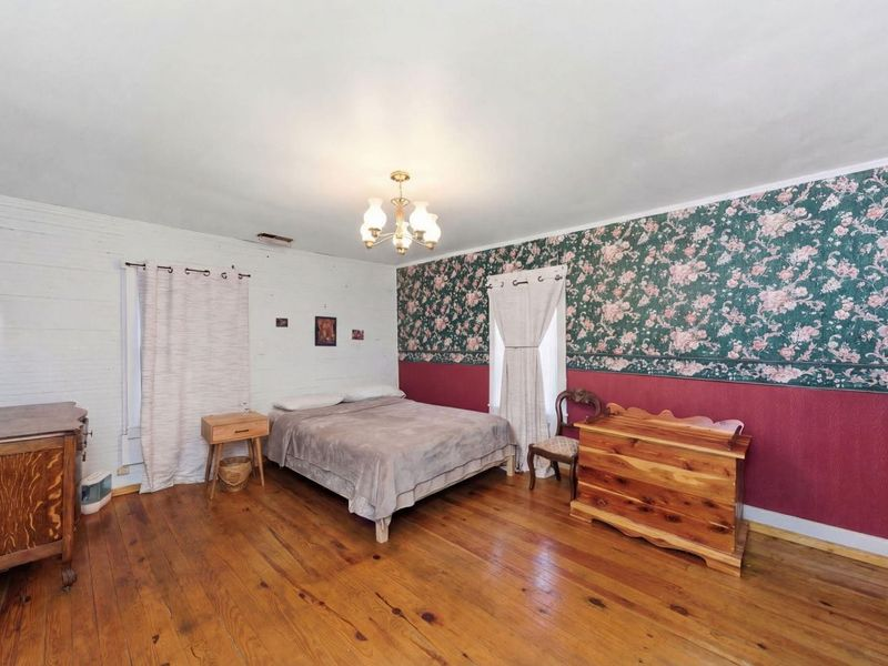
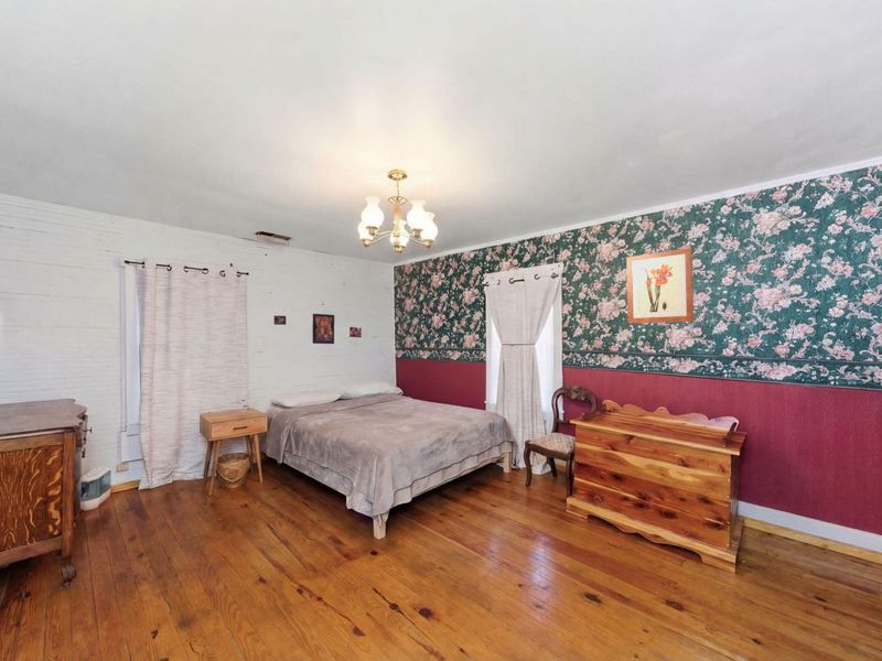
+ wall art [625,247,695,325]
